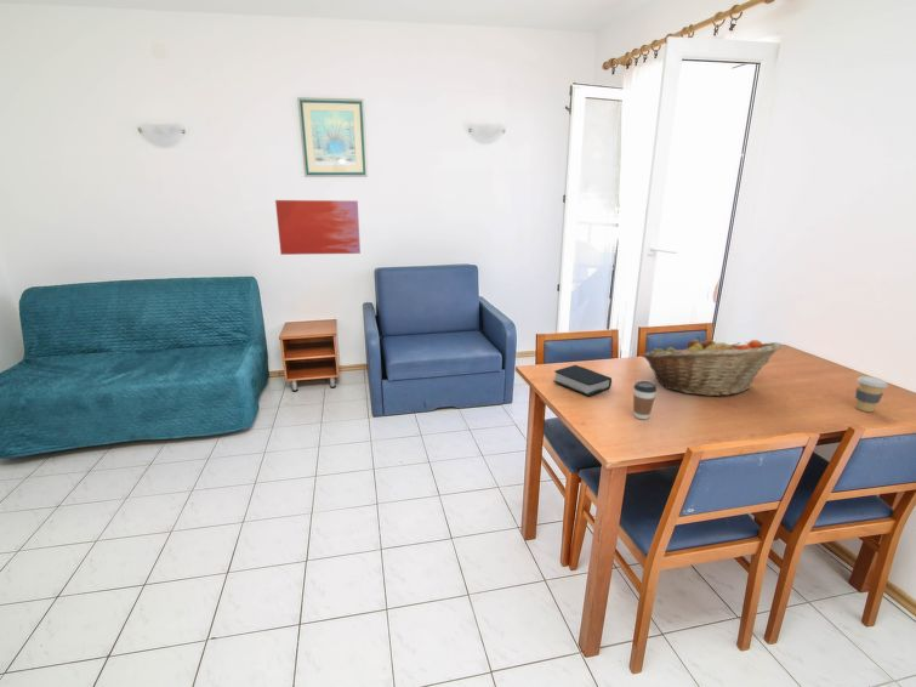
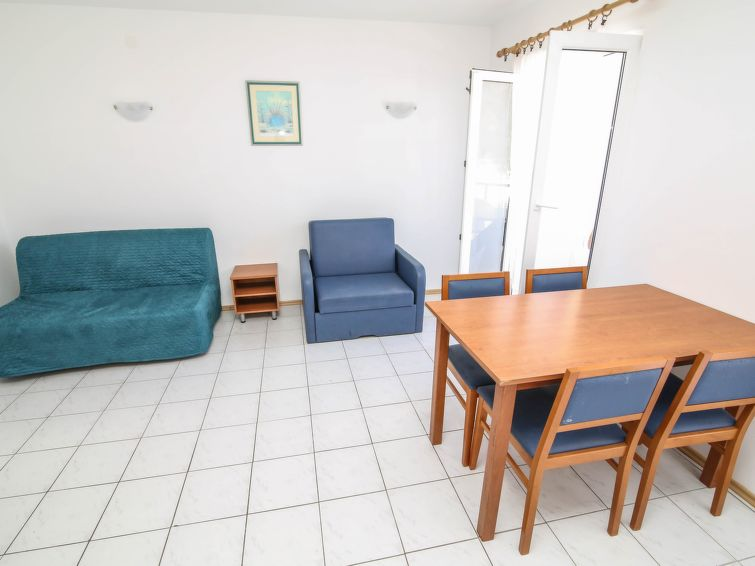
- wall art [274,199,362,256]
- book [552,364,613,397]
- coffee cup [854,375,889,413]
- fruit basket [641,335,784,397]
- coffee cup [632,380,658,420]
